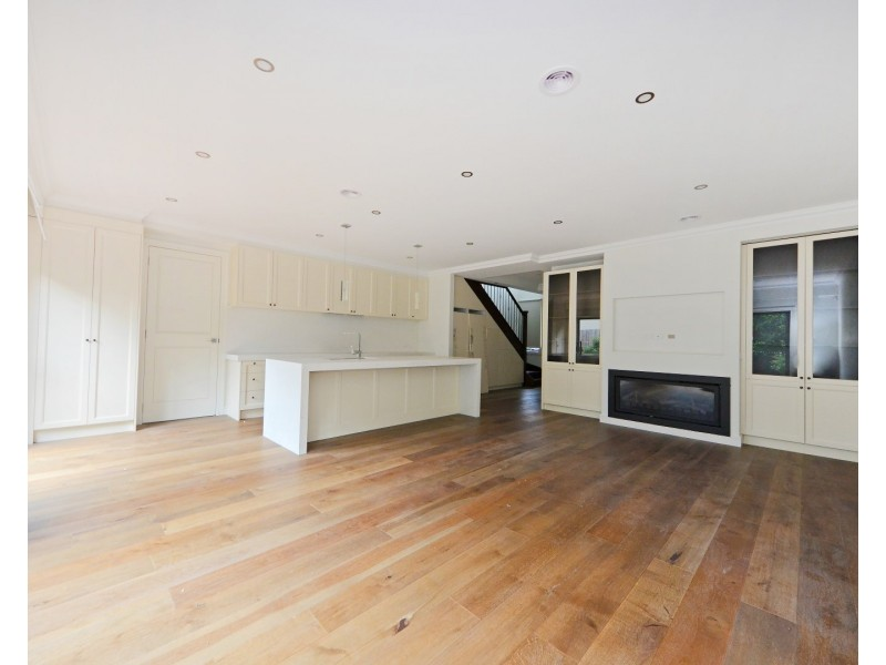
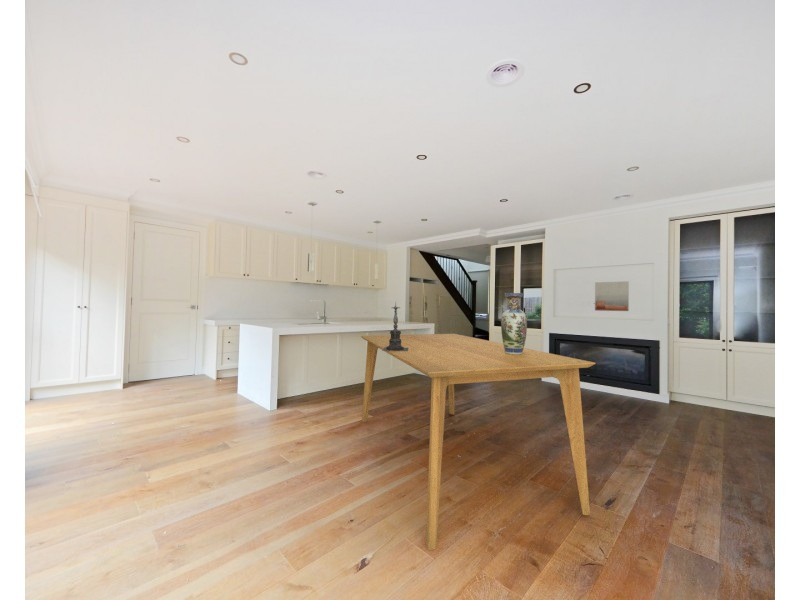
+ vase [500,292,528,355]
+ dining table [360,333,596,551]
+ wall art [594,280,630,312]
+ candle holder [381,302,408,352]
